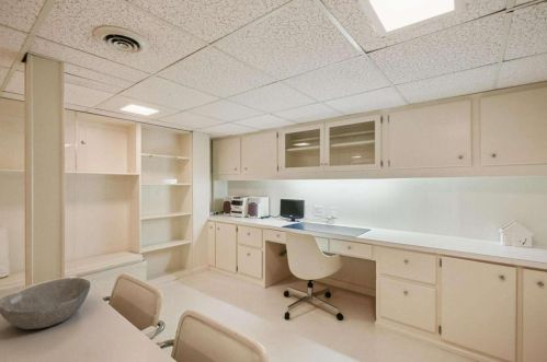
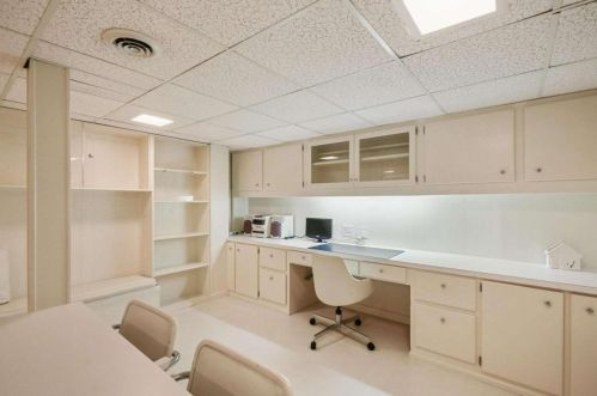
- bowl [0,277,91,330]
